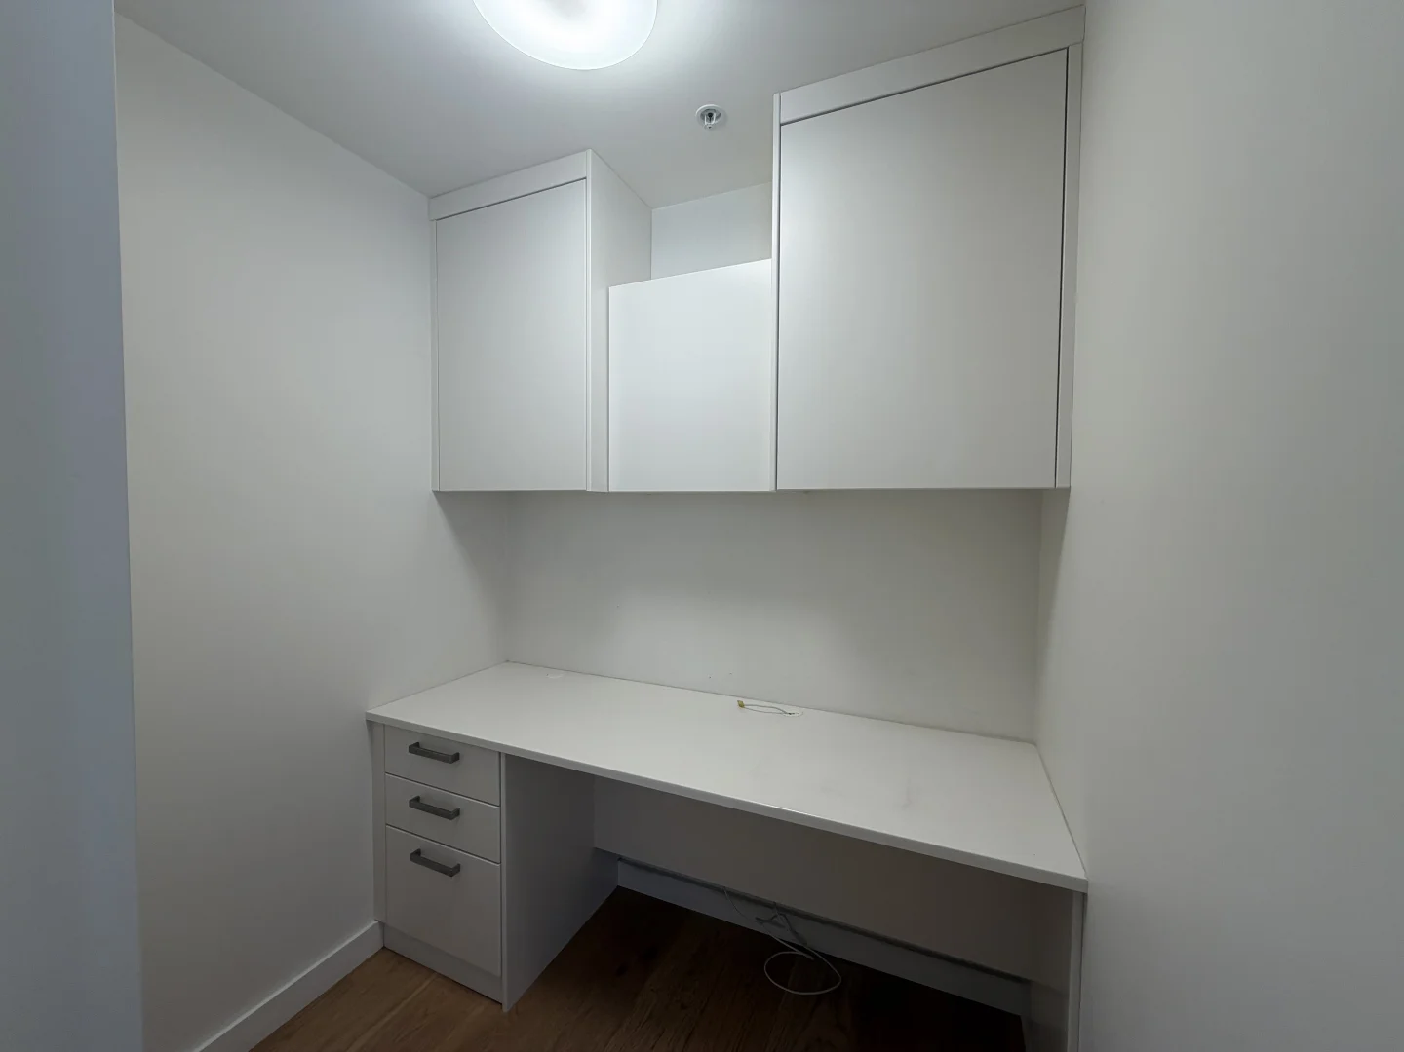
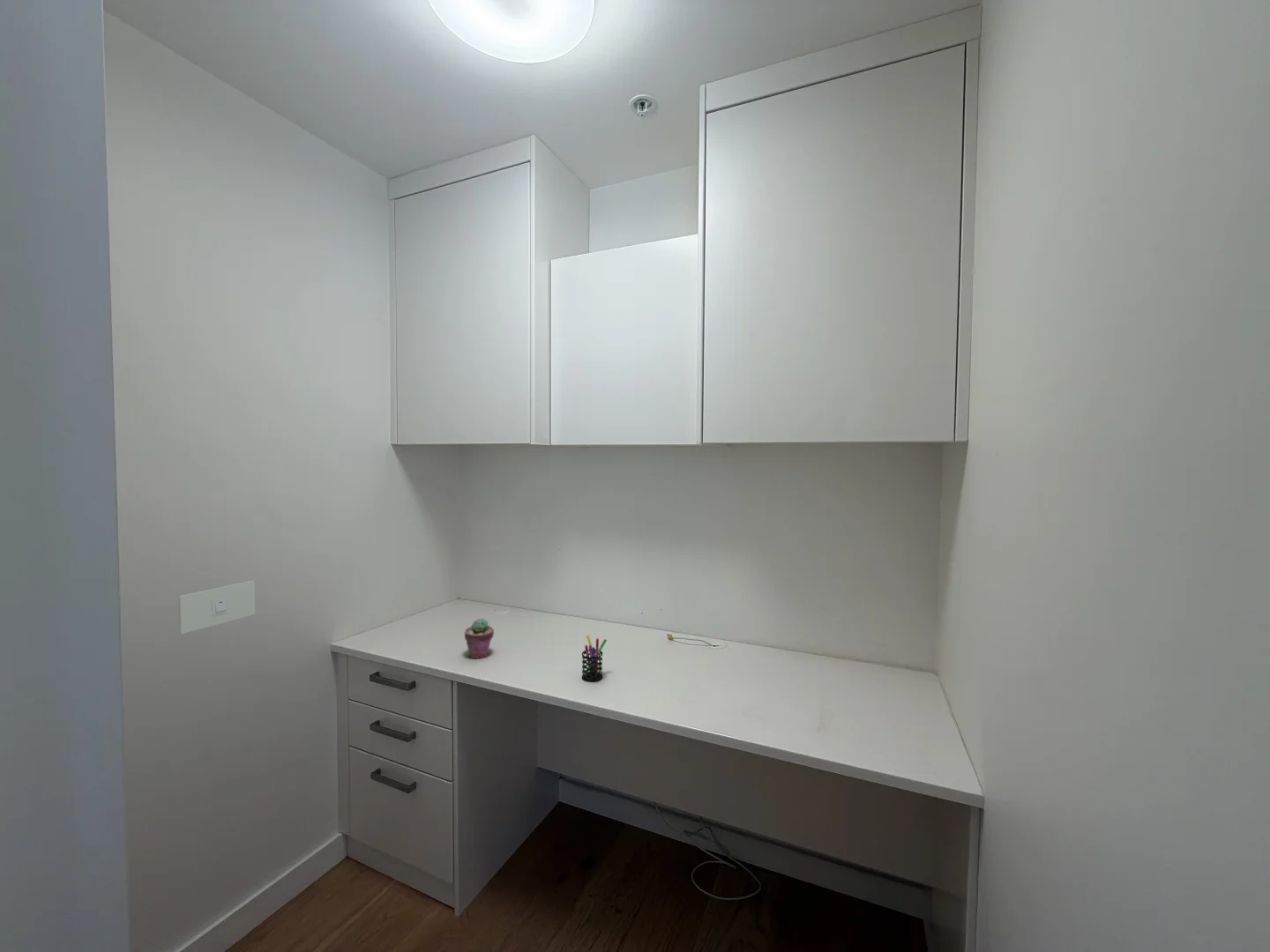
+ pen holder [581,635,608,683]
+ potted succulent [464,617,495,660]
+ light switch [178,580,256,635]
